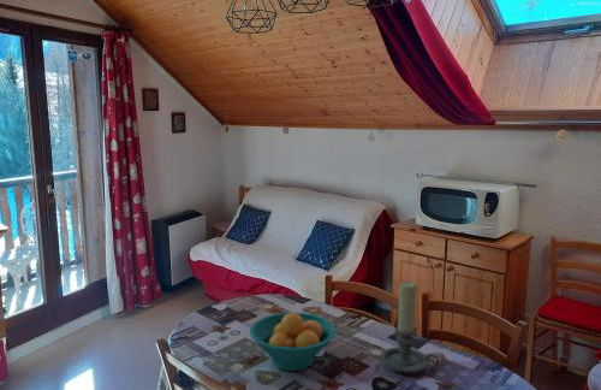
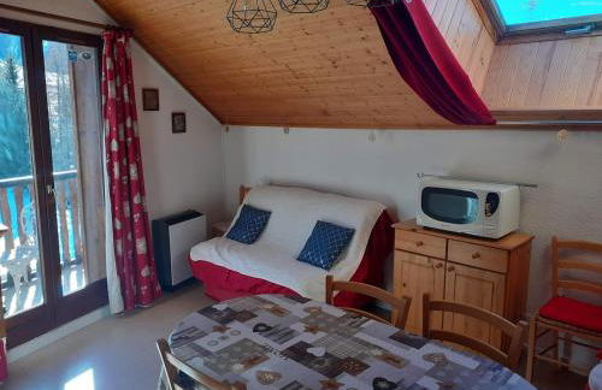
- fruit bowl [249,312,337,372]
- candle holder [380,280,440,374]
